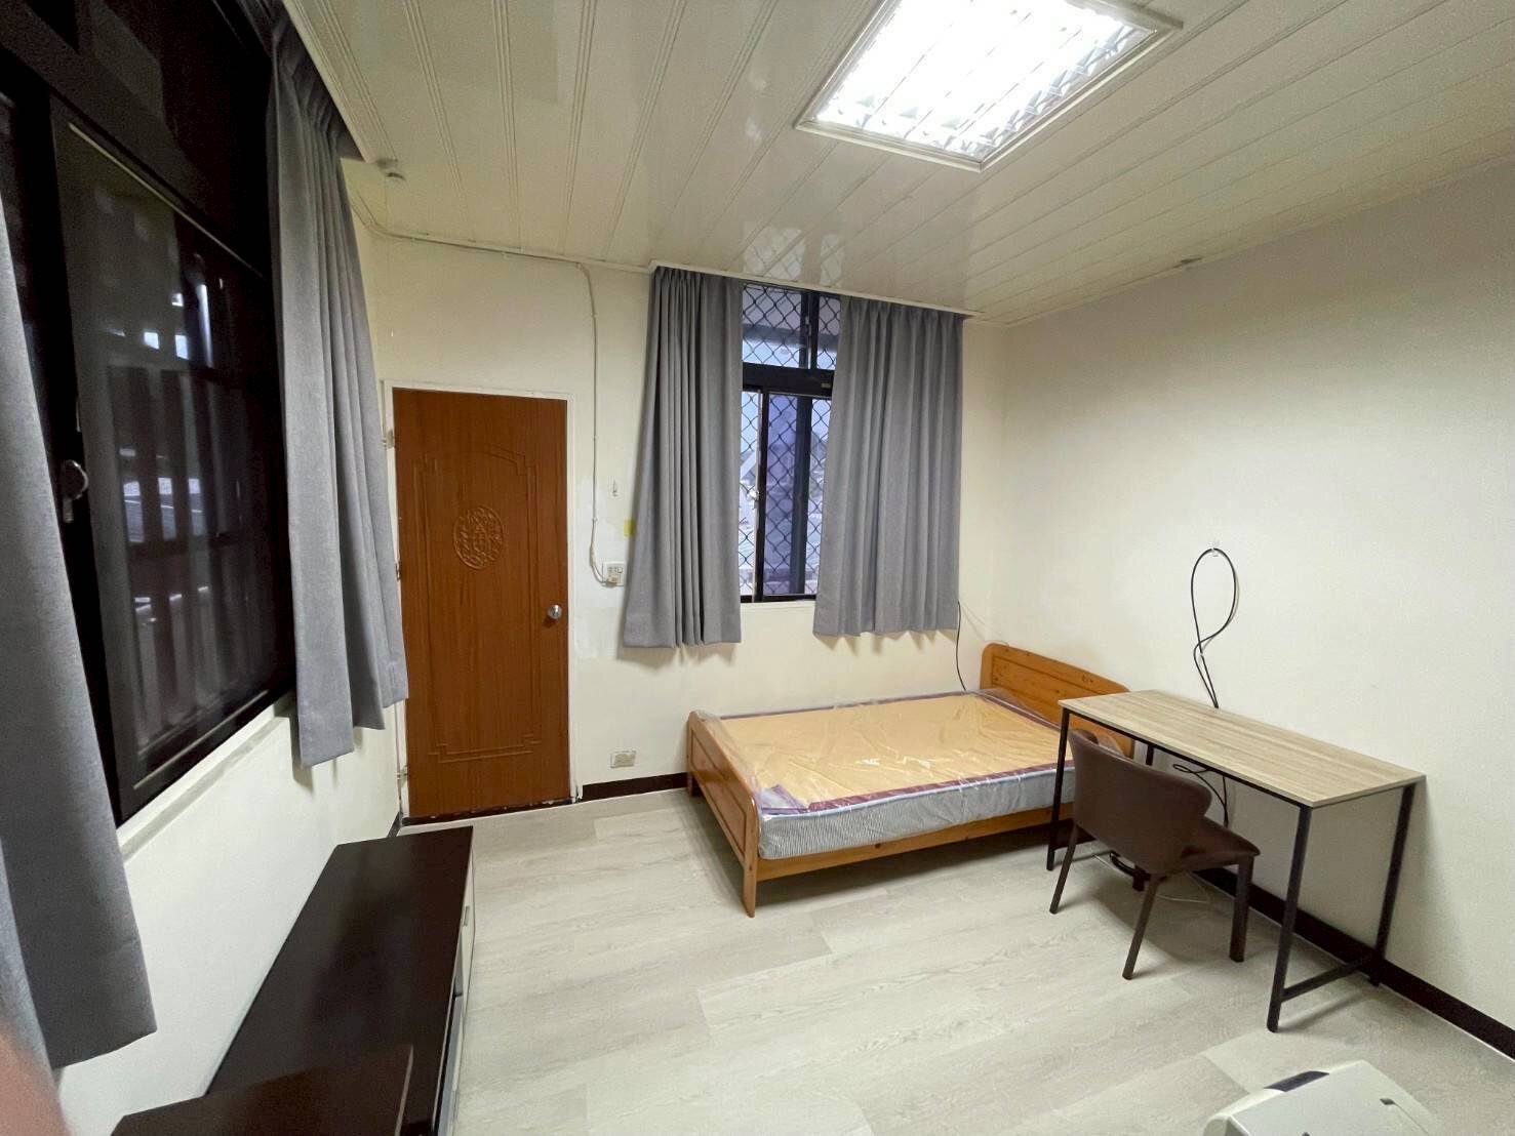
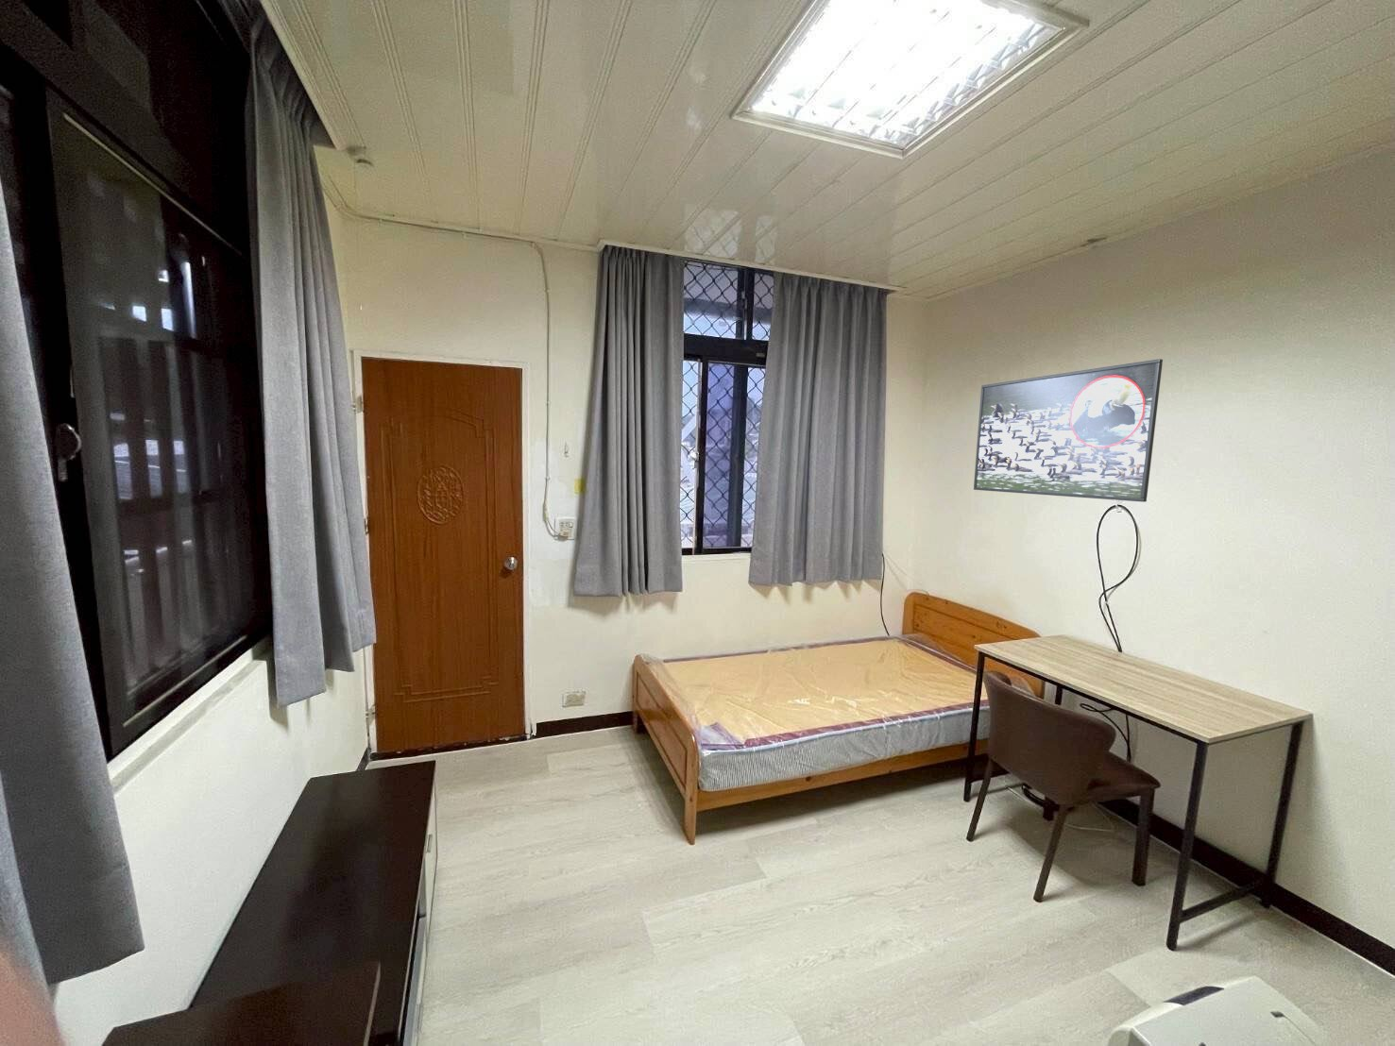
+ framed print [973,358,1164,503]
